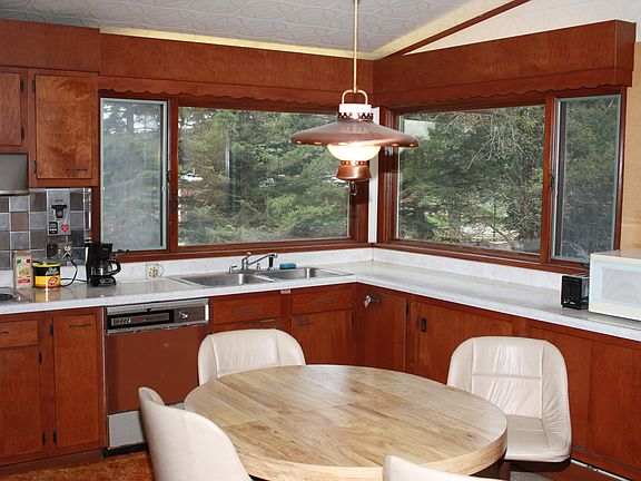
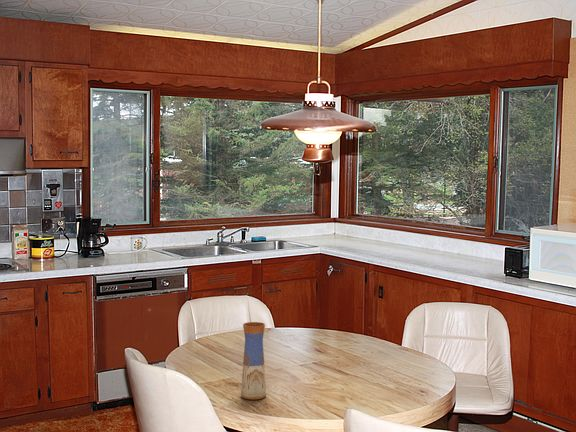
+ vase [240,321,267,400]
